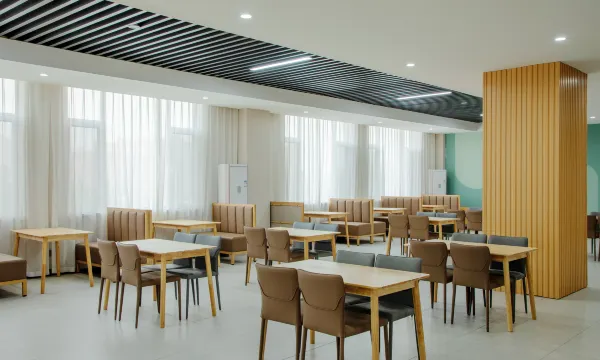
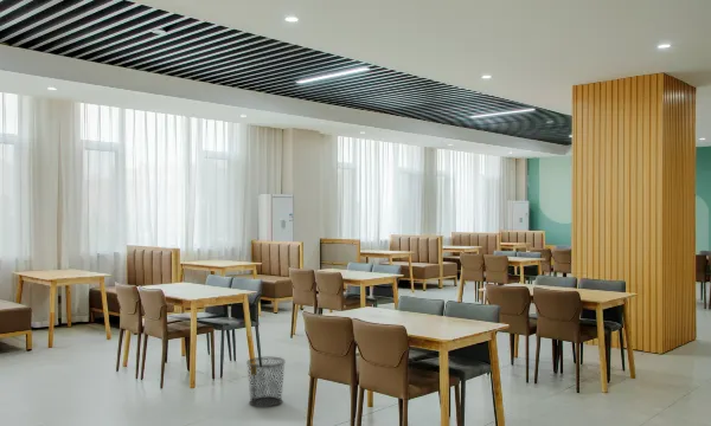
+ waste bin [245,356,287,408]
